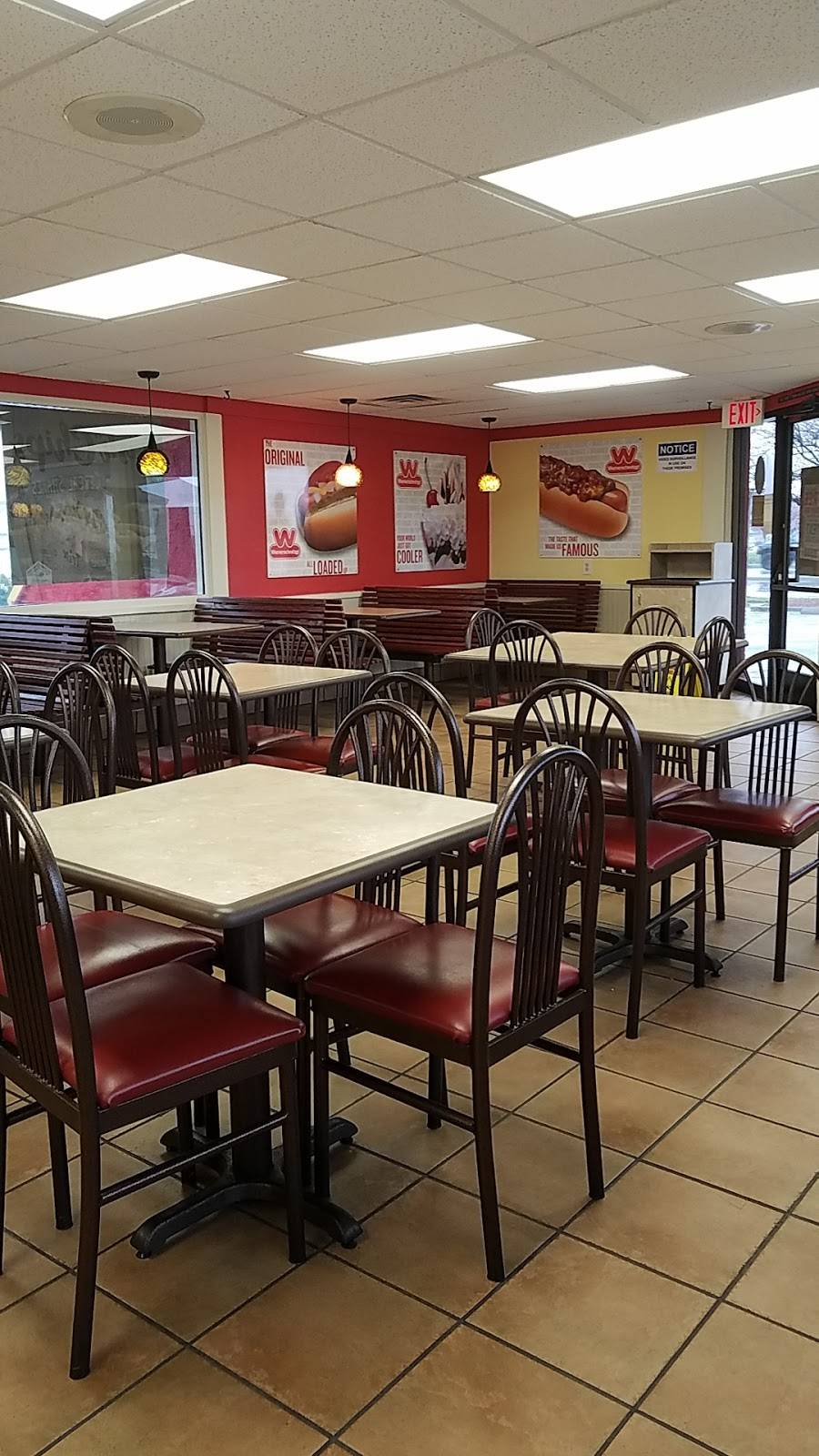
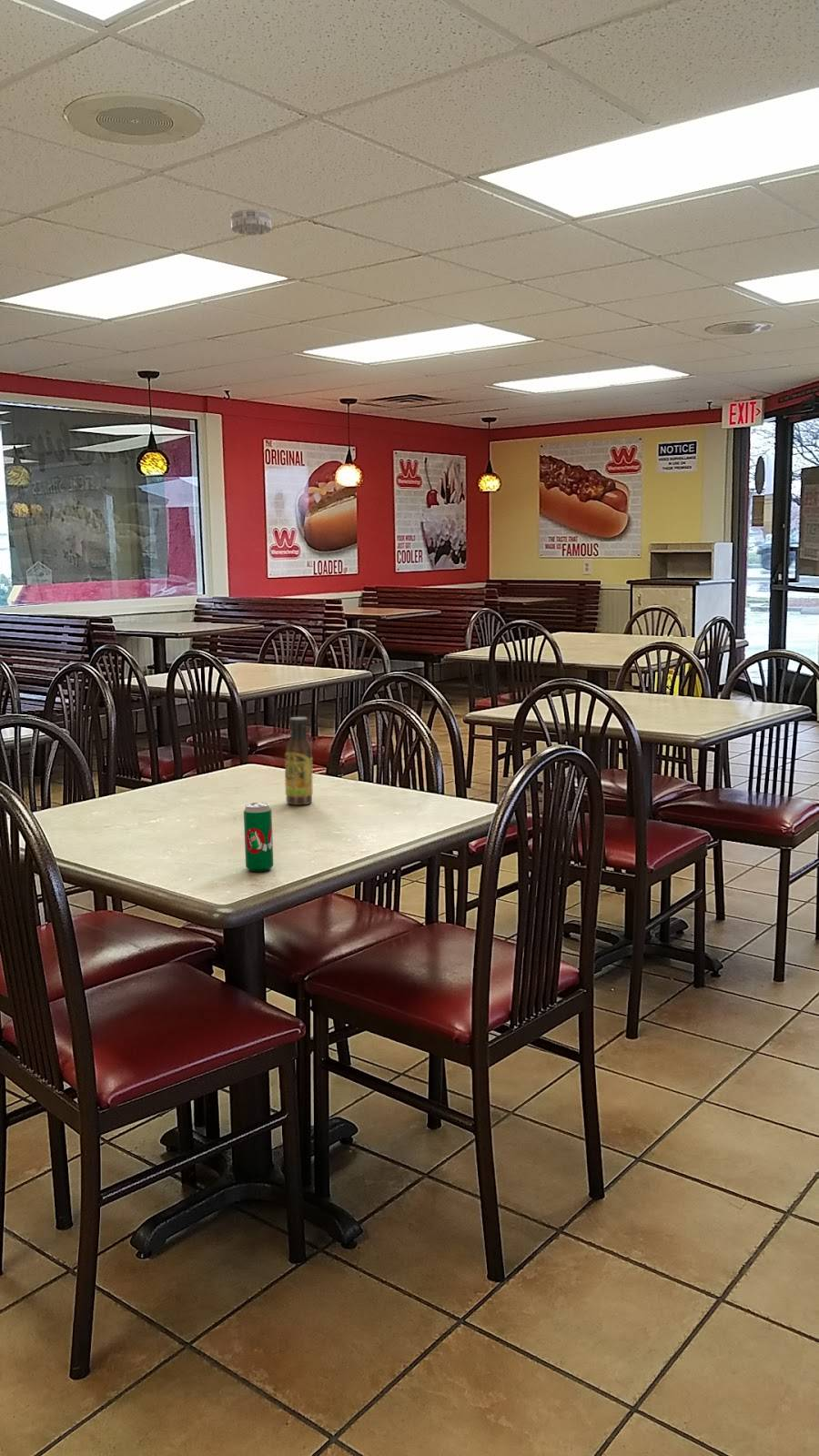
+ soda can [243,802,274,873]
+ sauce bottle [284,716,314,806]
+ smoke detector [230,208,272,236]
